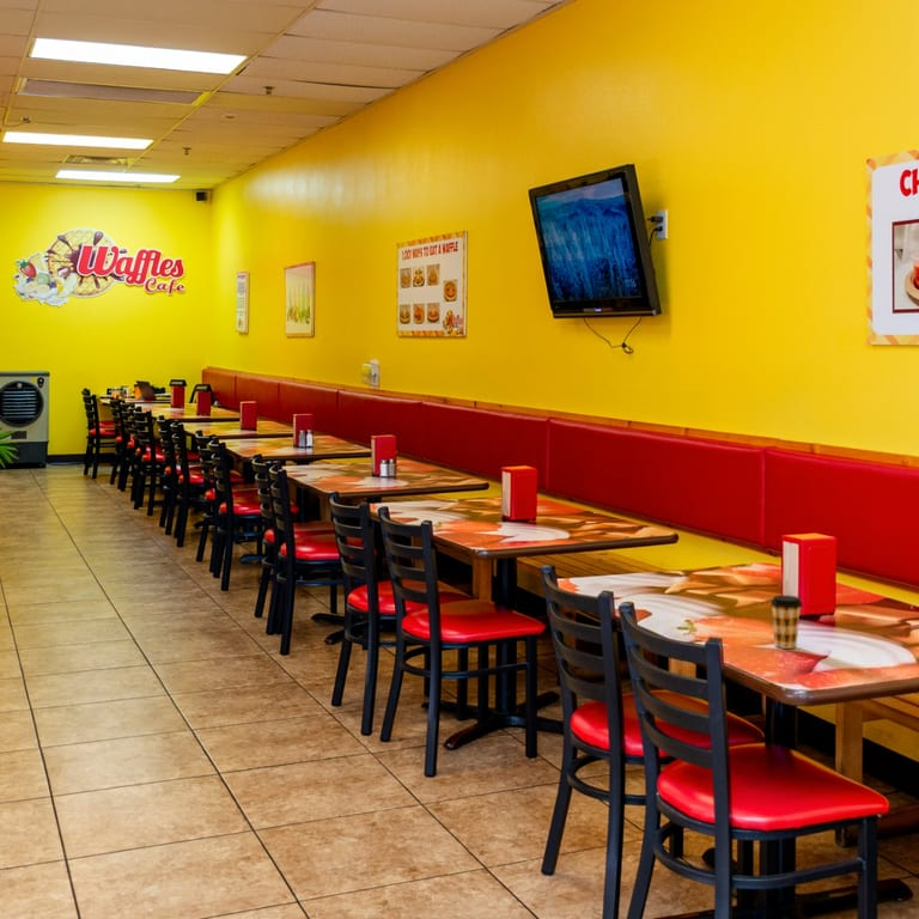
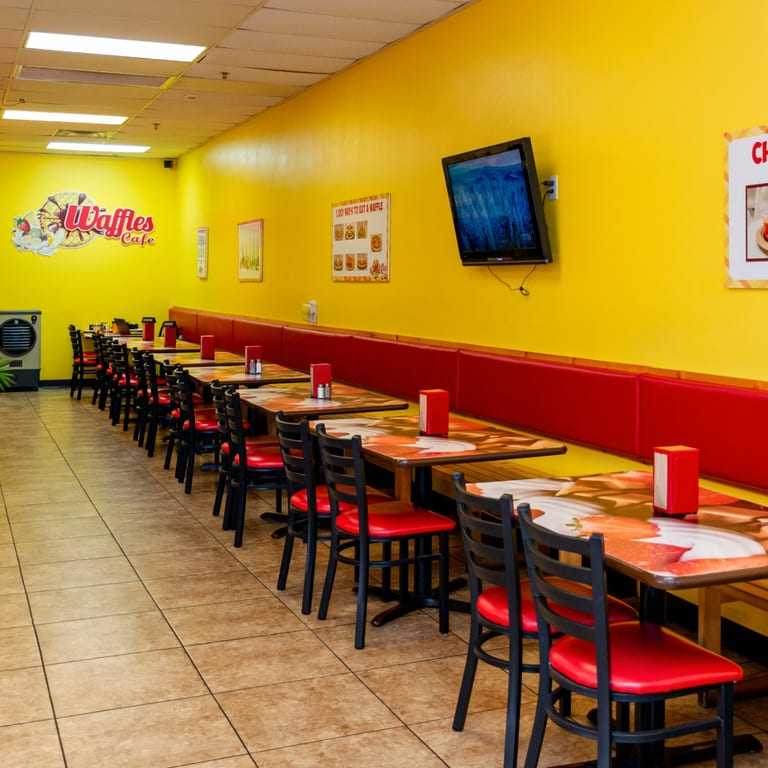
- coffee cup [769,595,804,650]
